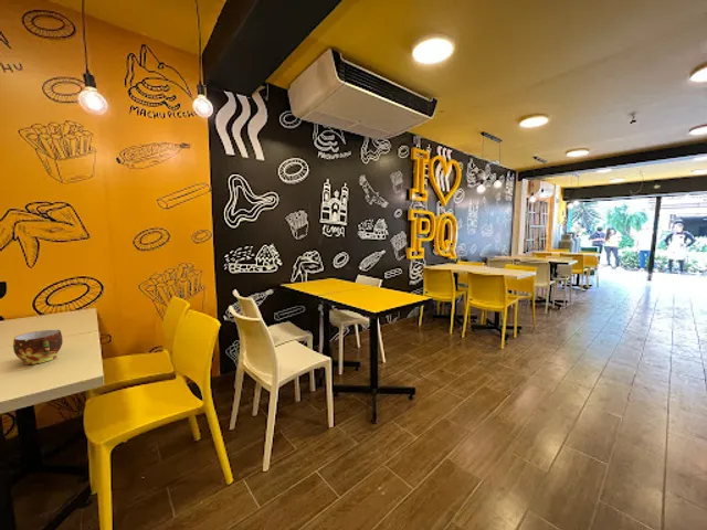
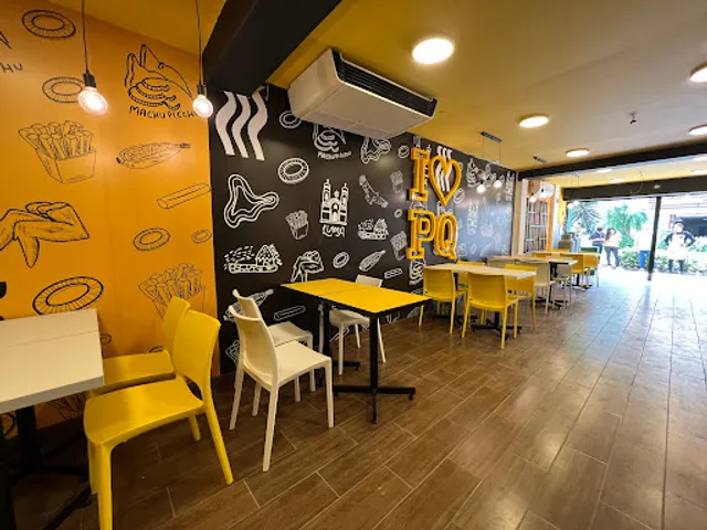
- cup [12,329,64,365]
